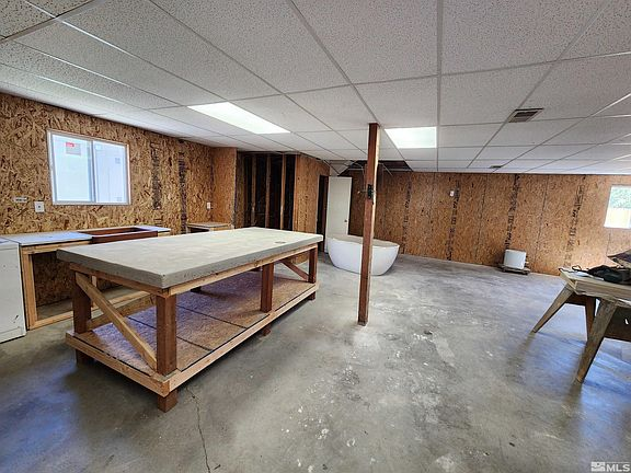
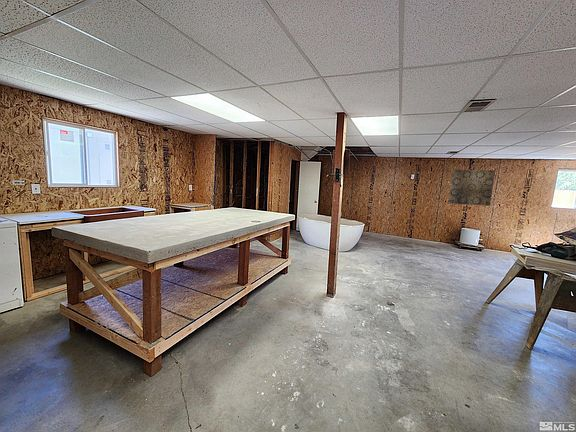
+ wall art [448,169,496,207]
